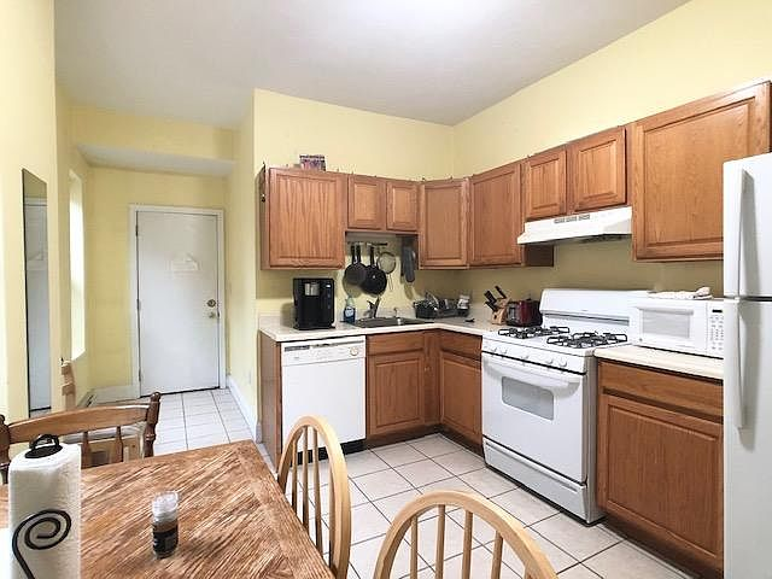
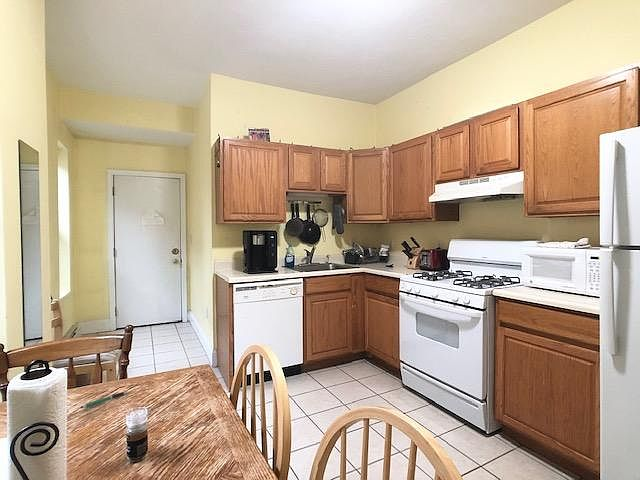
+ pen [80,391,129,410]
